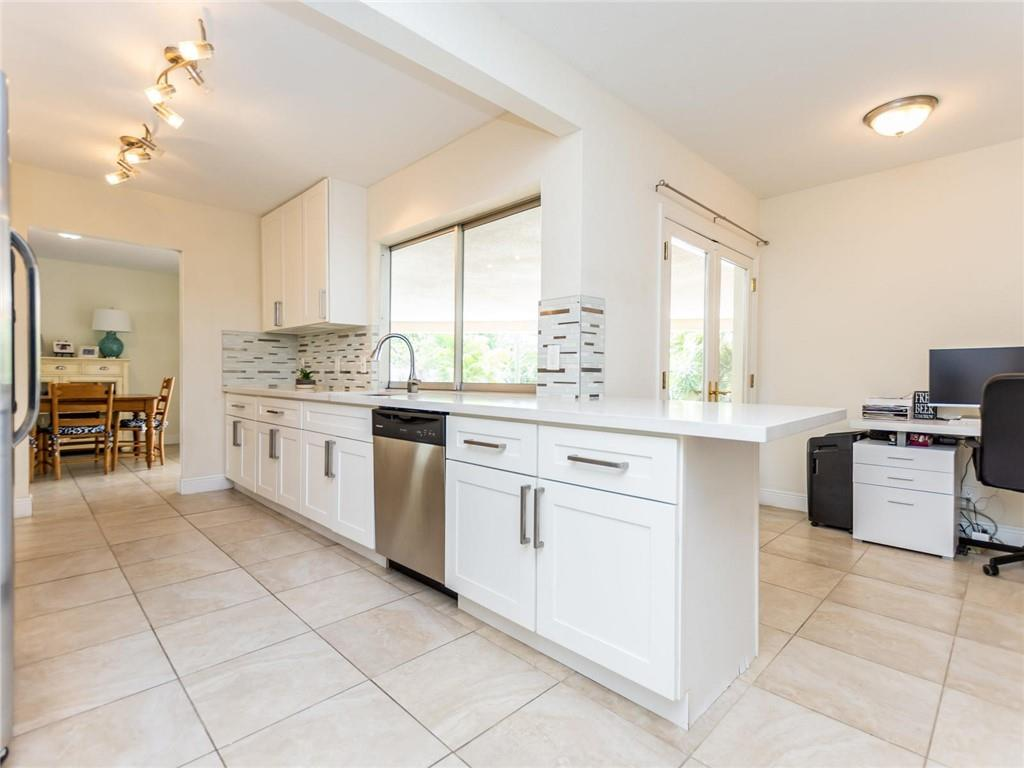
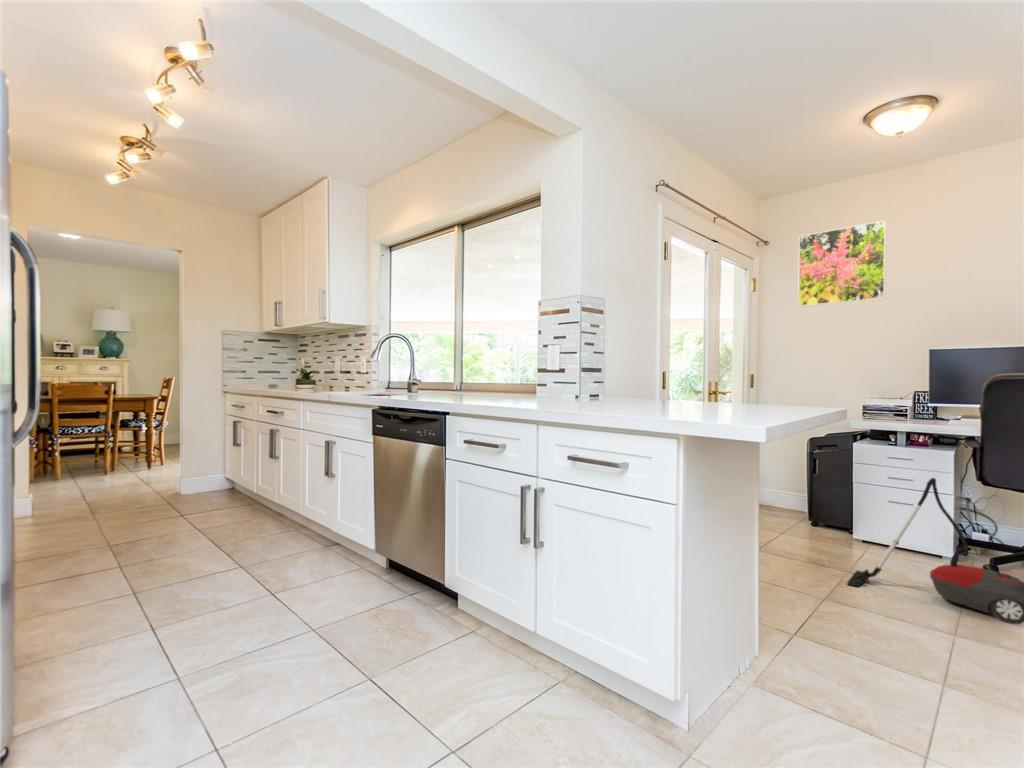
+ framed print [797,219,887,307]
+ vacuum cleaner [846,477,1024,625]
